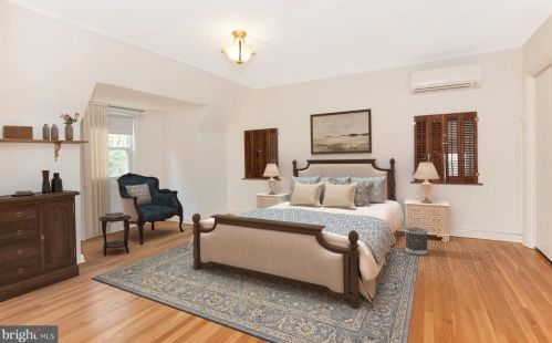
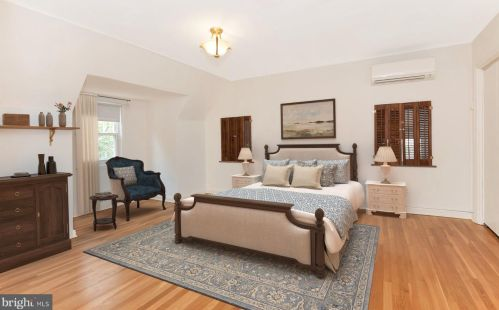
- wastebasket [404,227,429,257]
